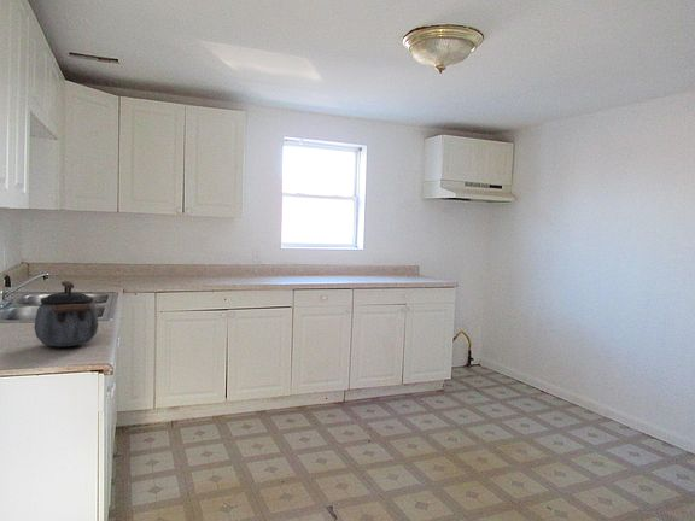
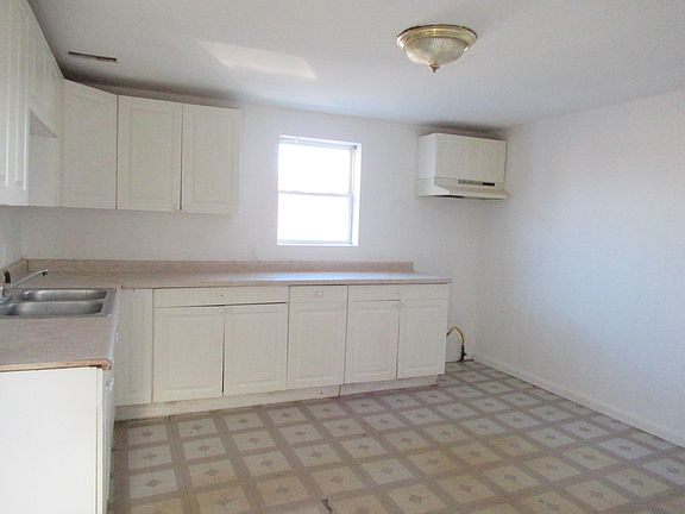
- kettle [33,280,99,347]
